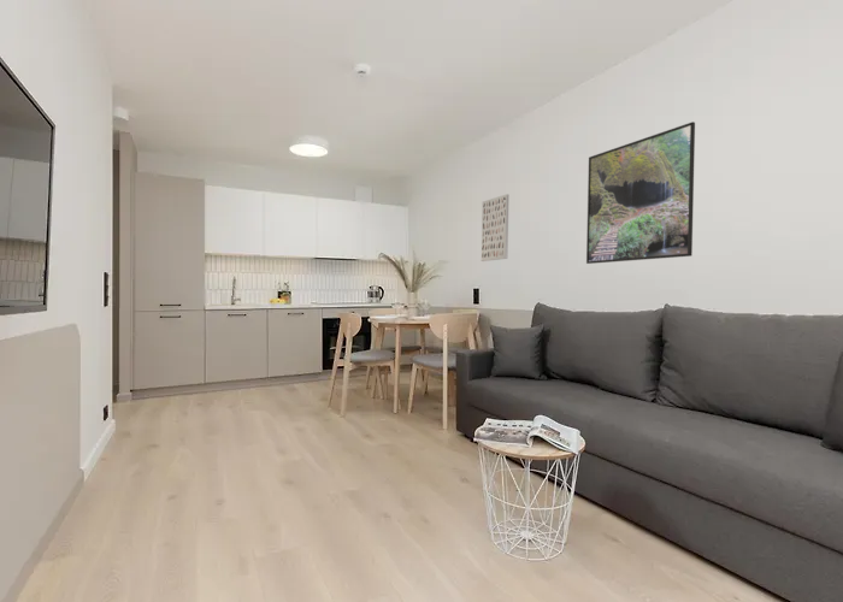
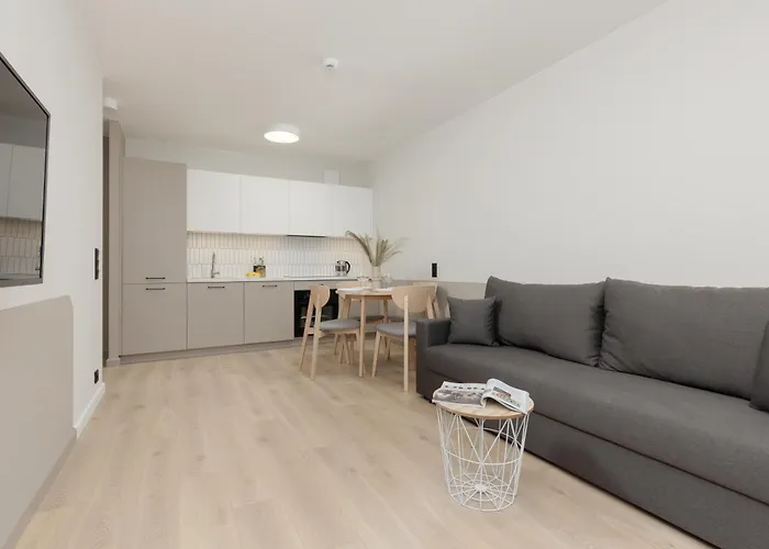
- wall art [481,193,509,262]
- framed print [585,120,696,265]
